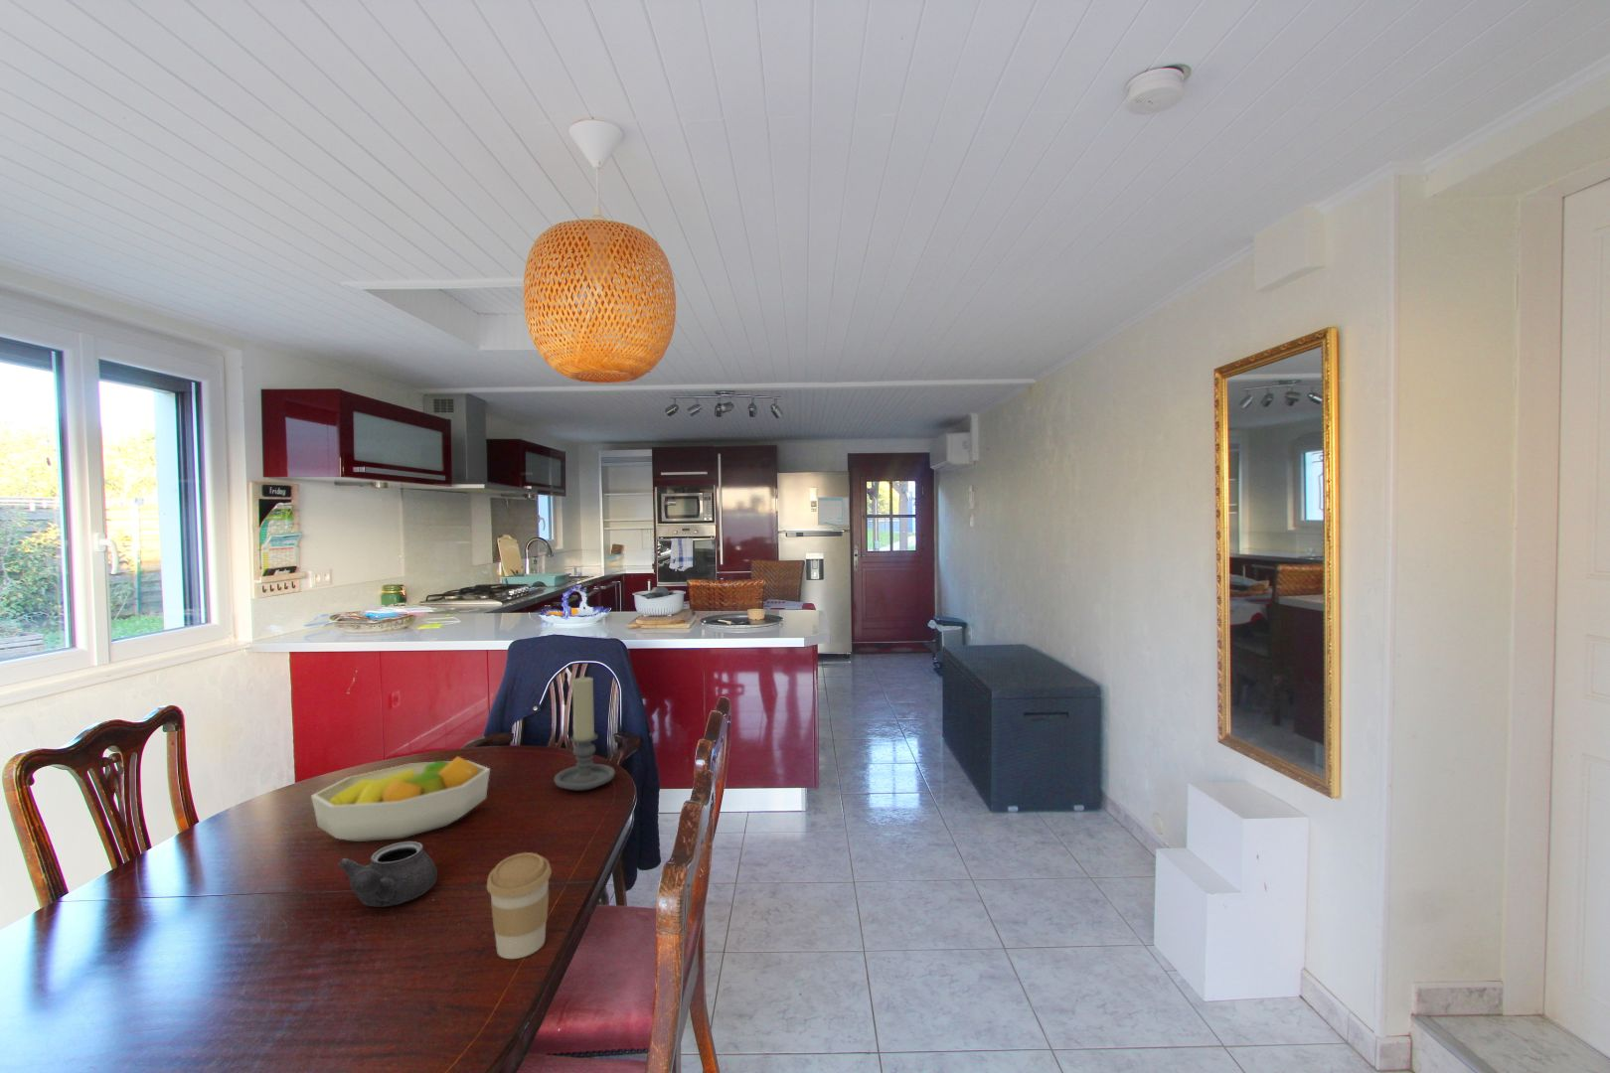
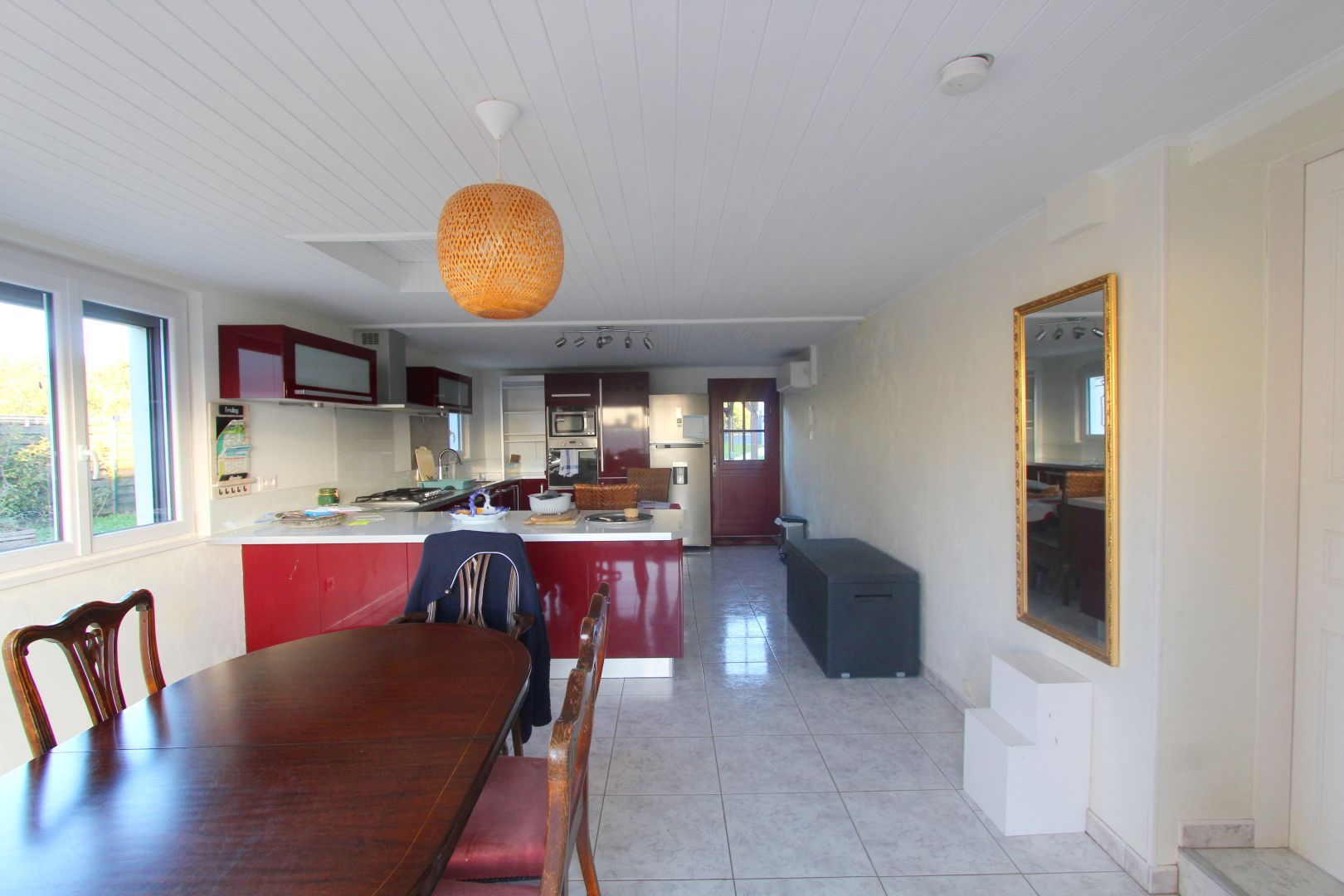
- coffee cup [486,851,552,959]
- teapot [337,841,438,908]
- fruit bowl [310,756,491,843]
- candle holder [553,675,616,792]
